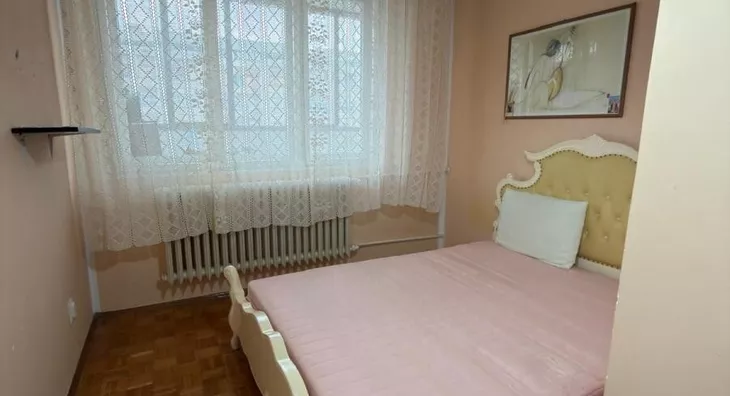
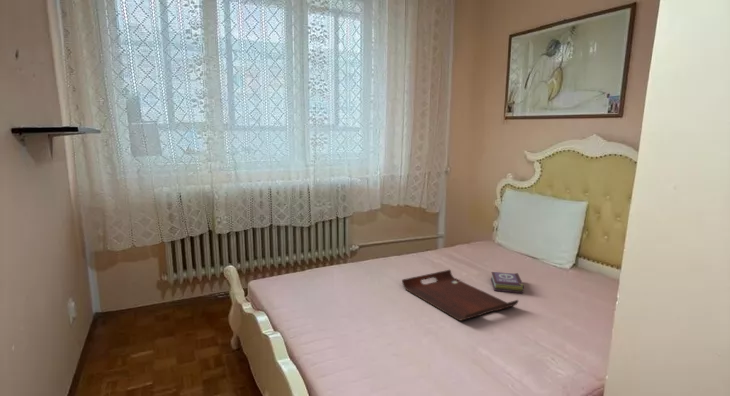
+ serving tray [401,269,519,322]
+ book [490,271,525,294]
